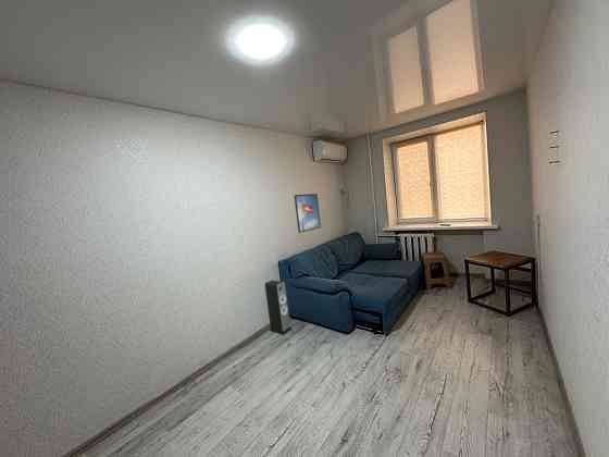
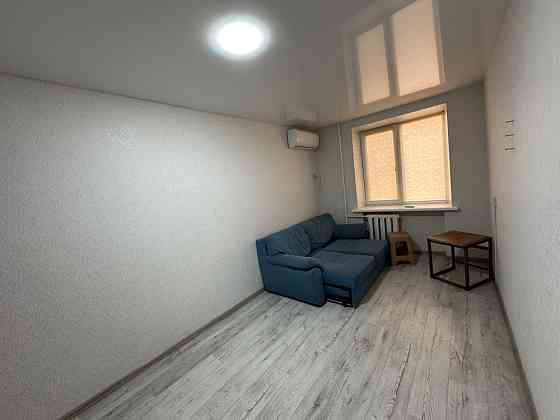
- speaker [264,280,293,335]
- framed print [294,193,322,234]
